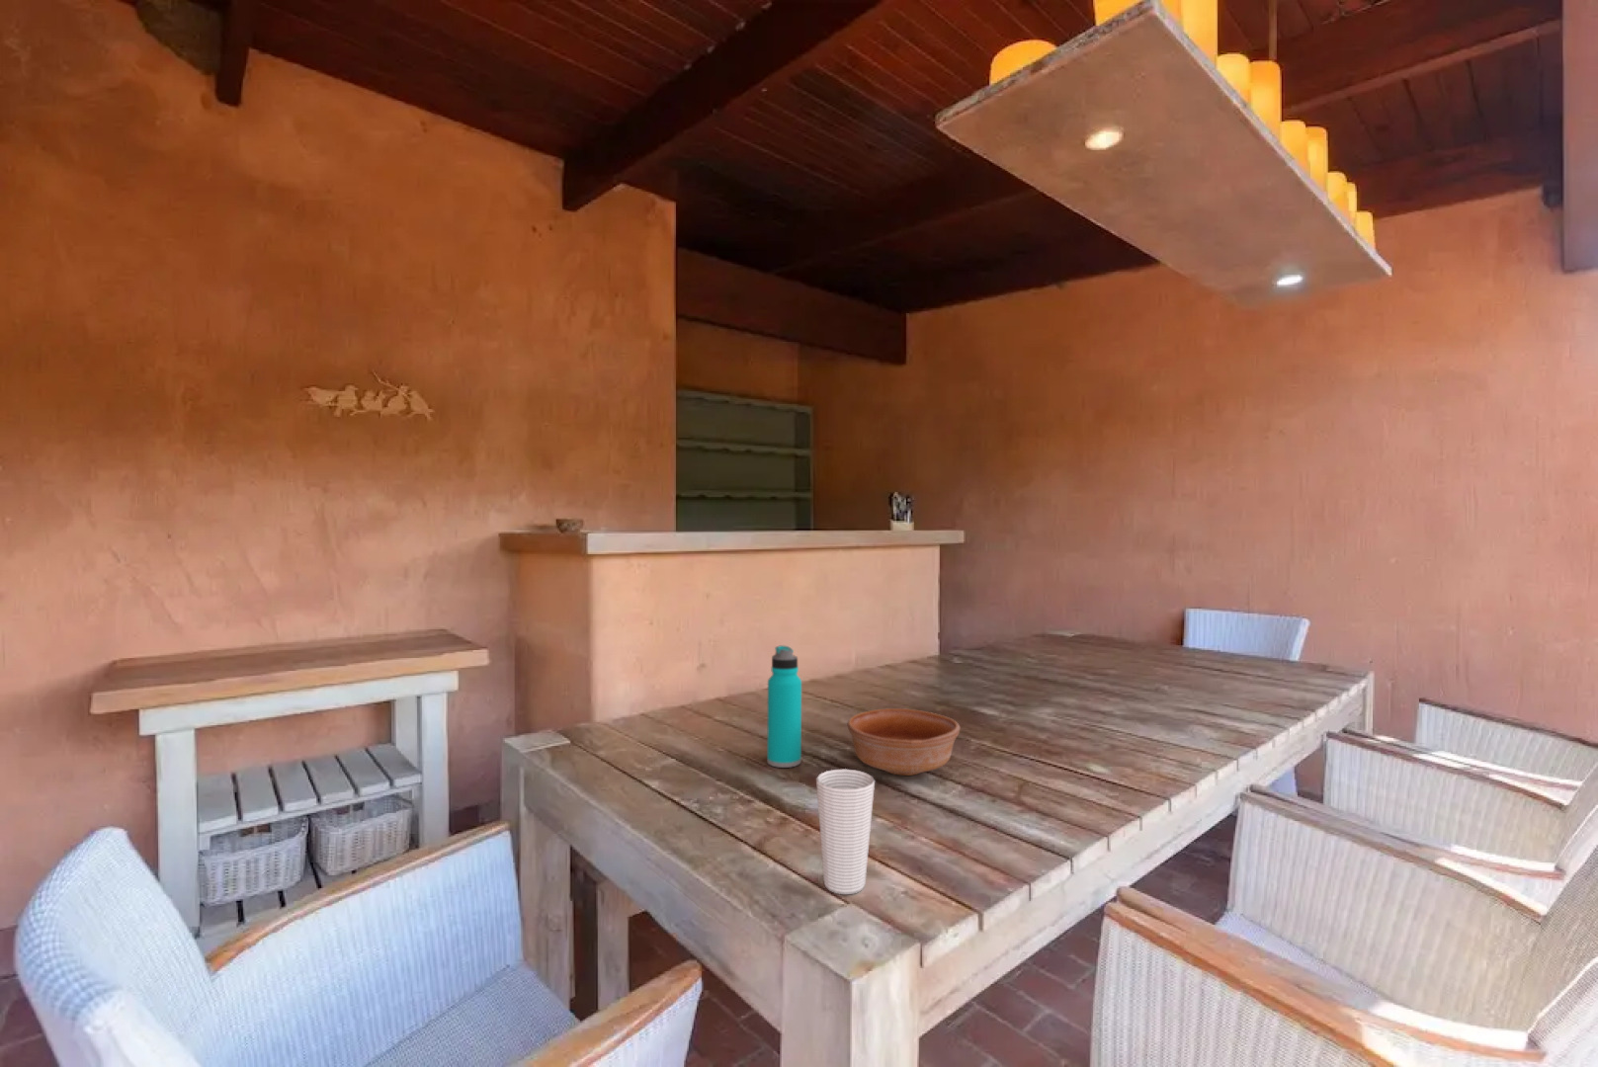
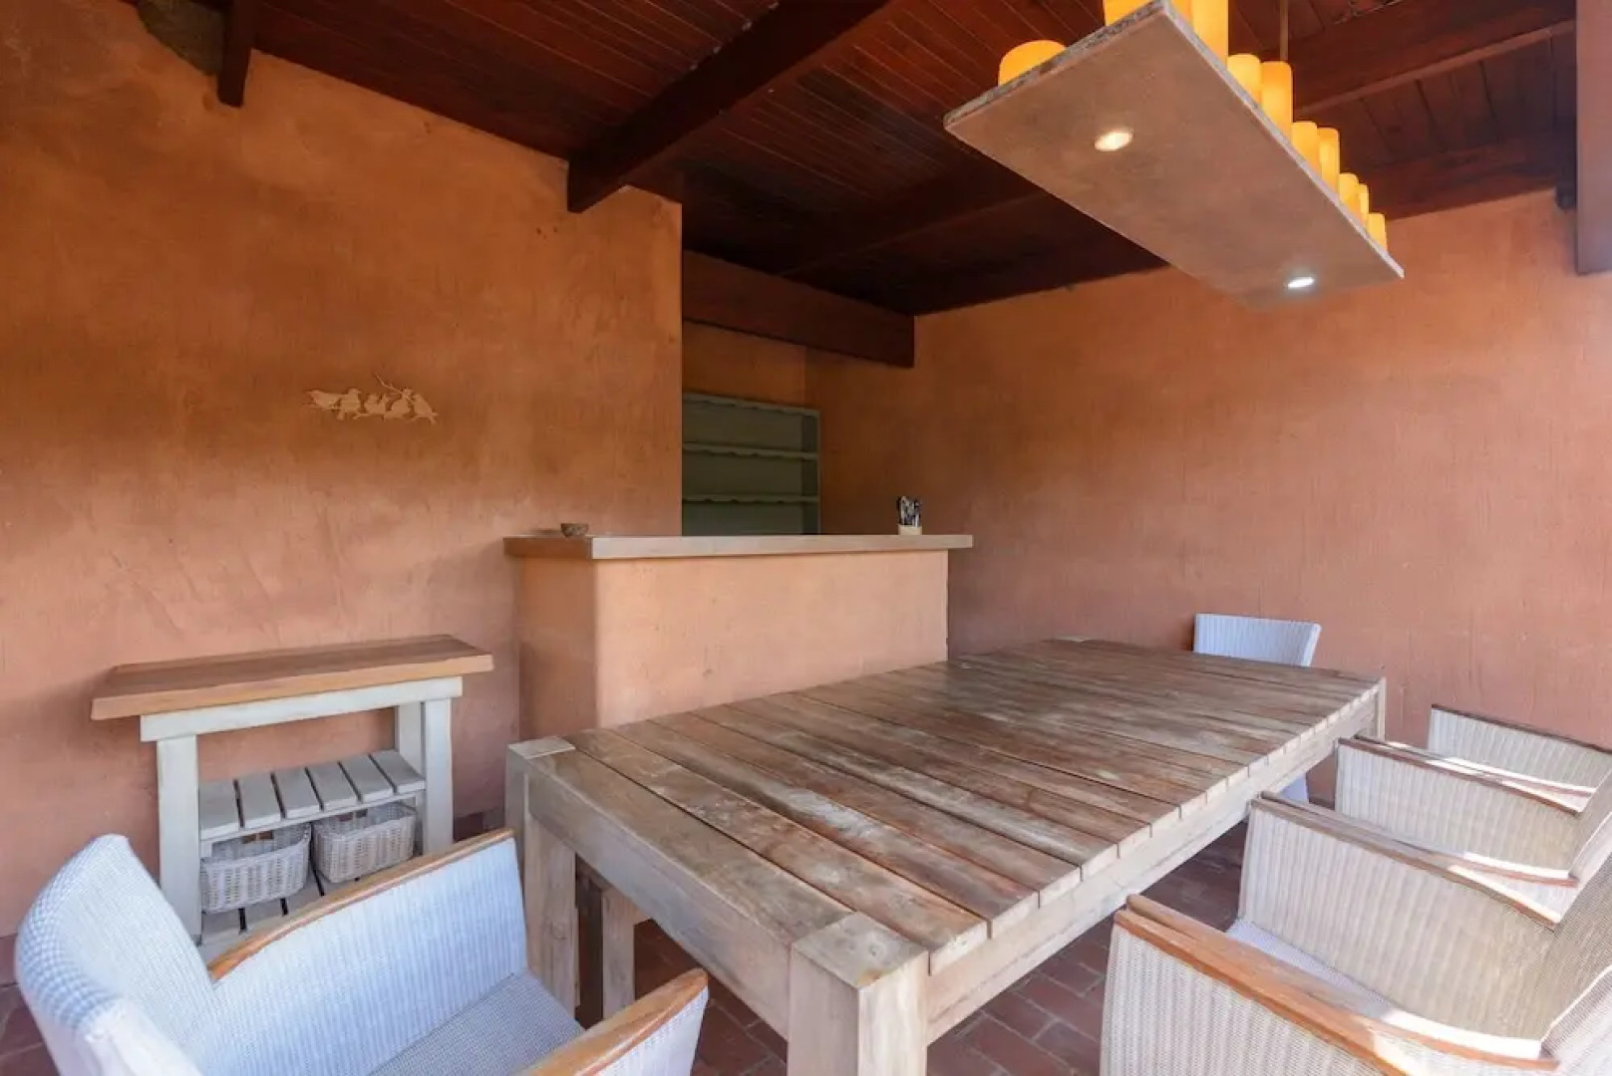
- water bottle [766,644,803,768]
- bowl [847,707,962,776]
- cup [816,768,875,896]
